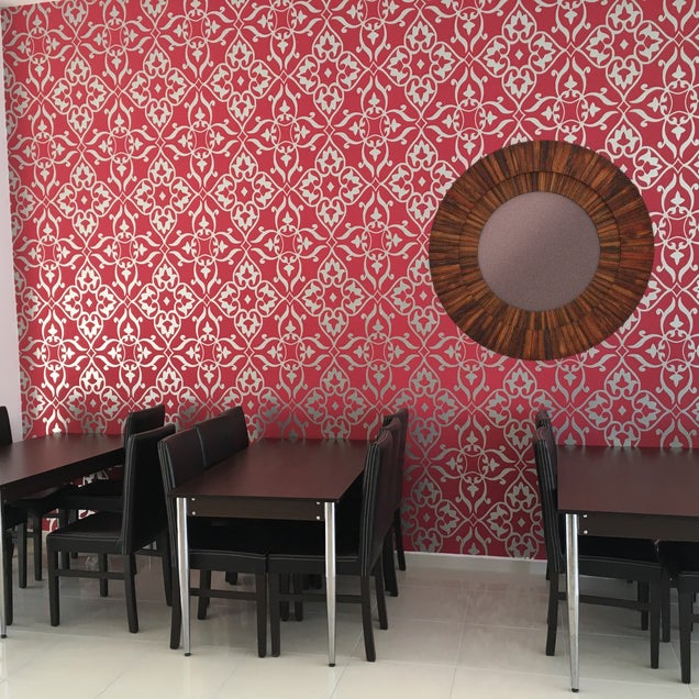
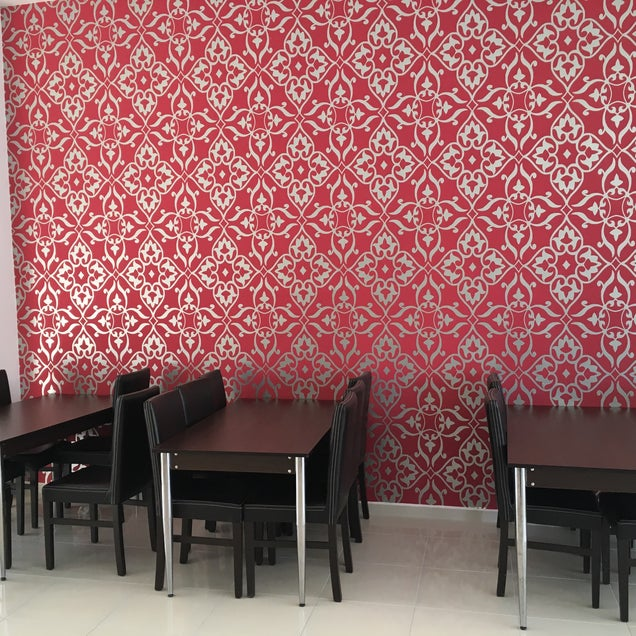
- home mirror [428,138,656,362]
